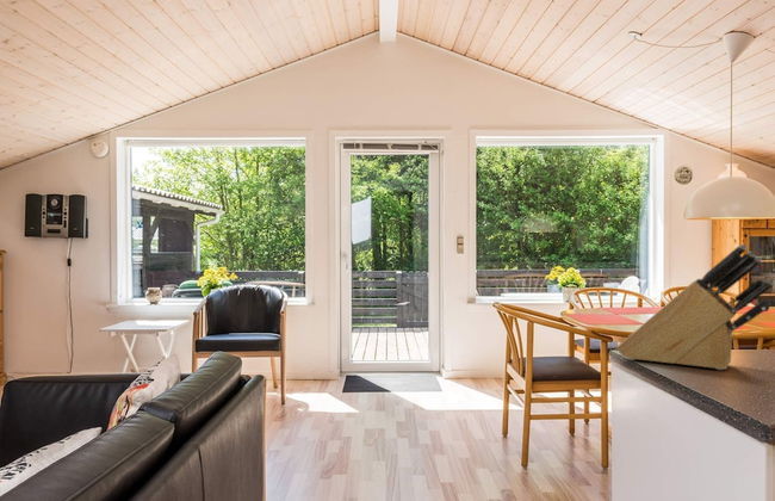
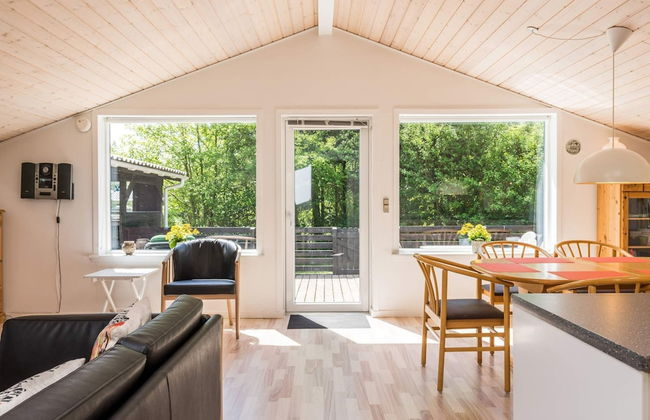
- knife block [615,243,775,371]
